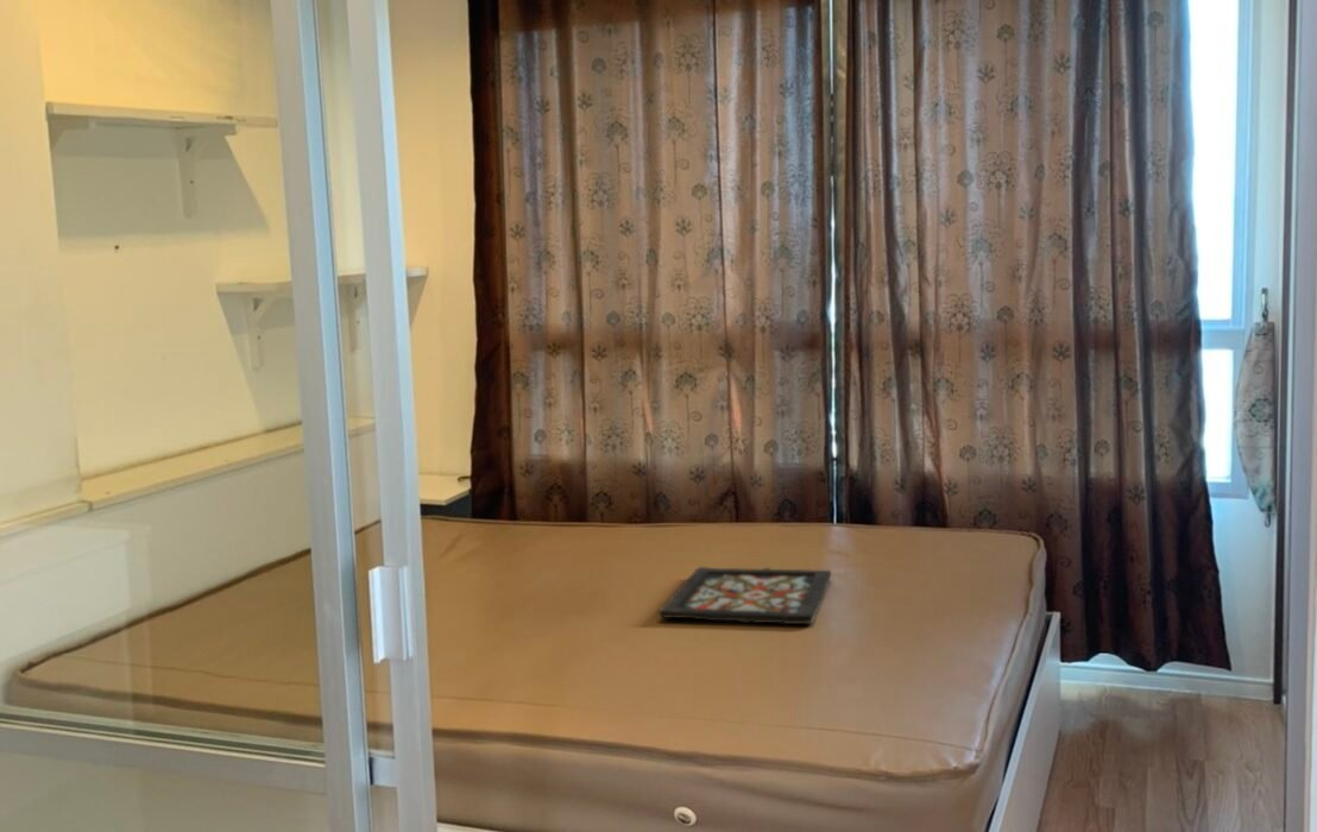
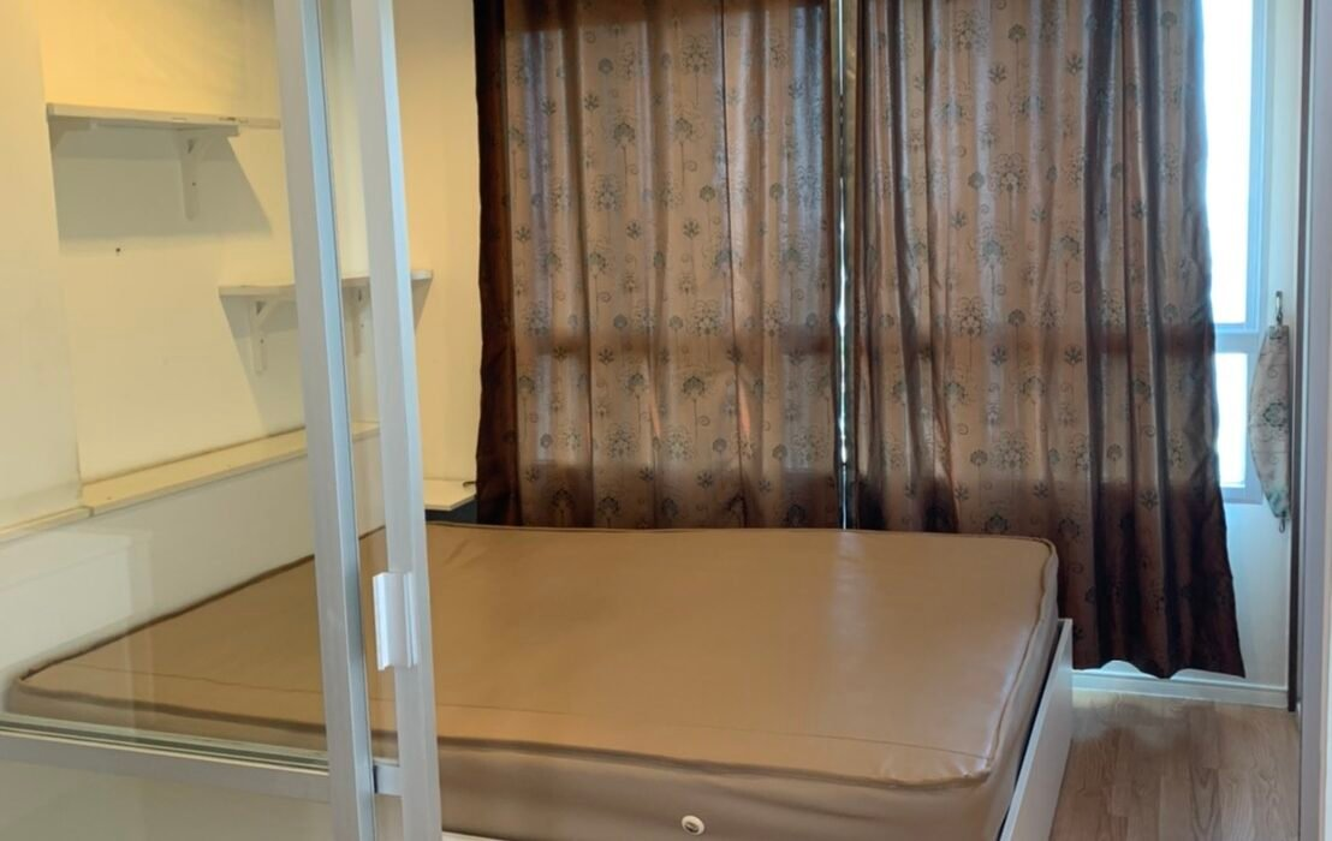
- decorative tray [657,566,832,625]
